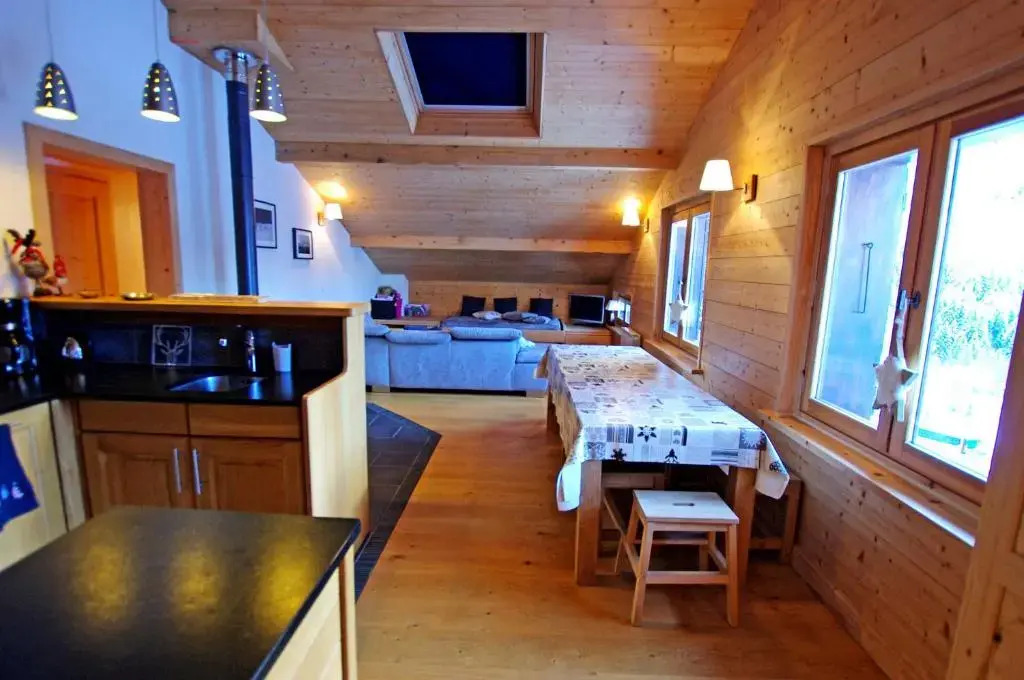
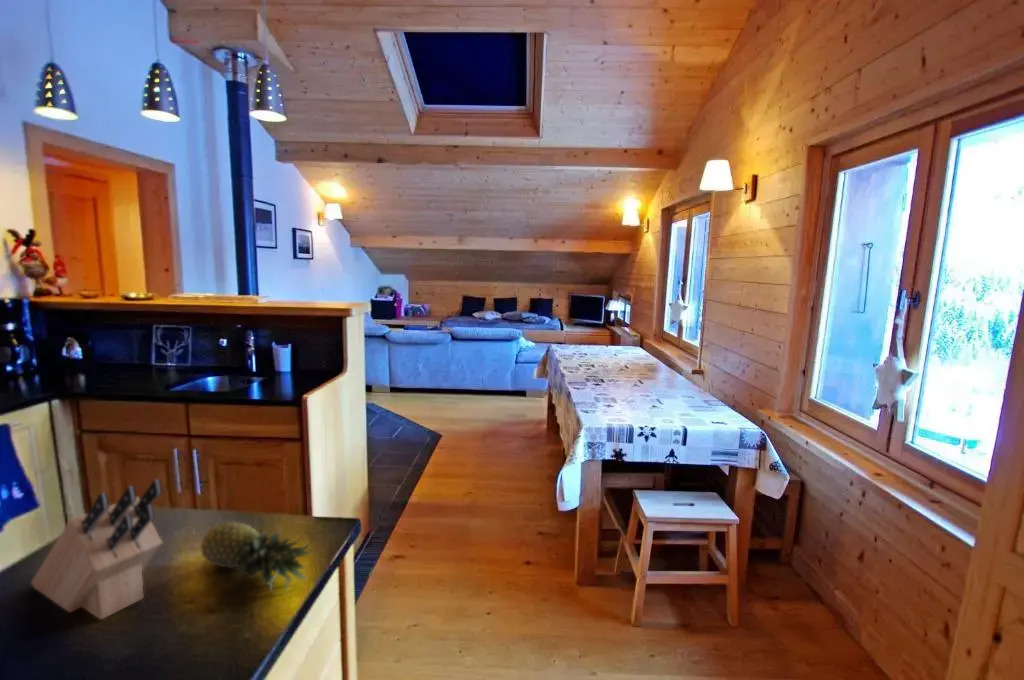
+ fruit [200,519,314,592]
+ knife block [30,478,163,621]
